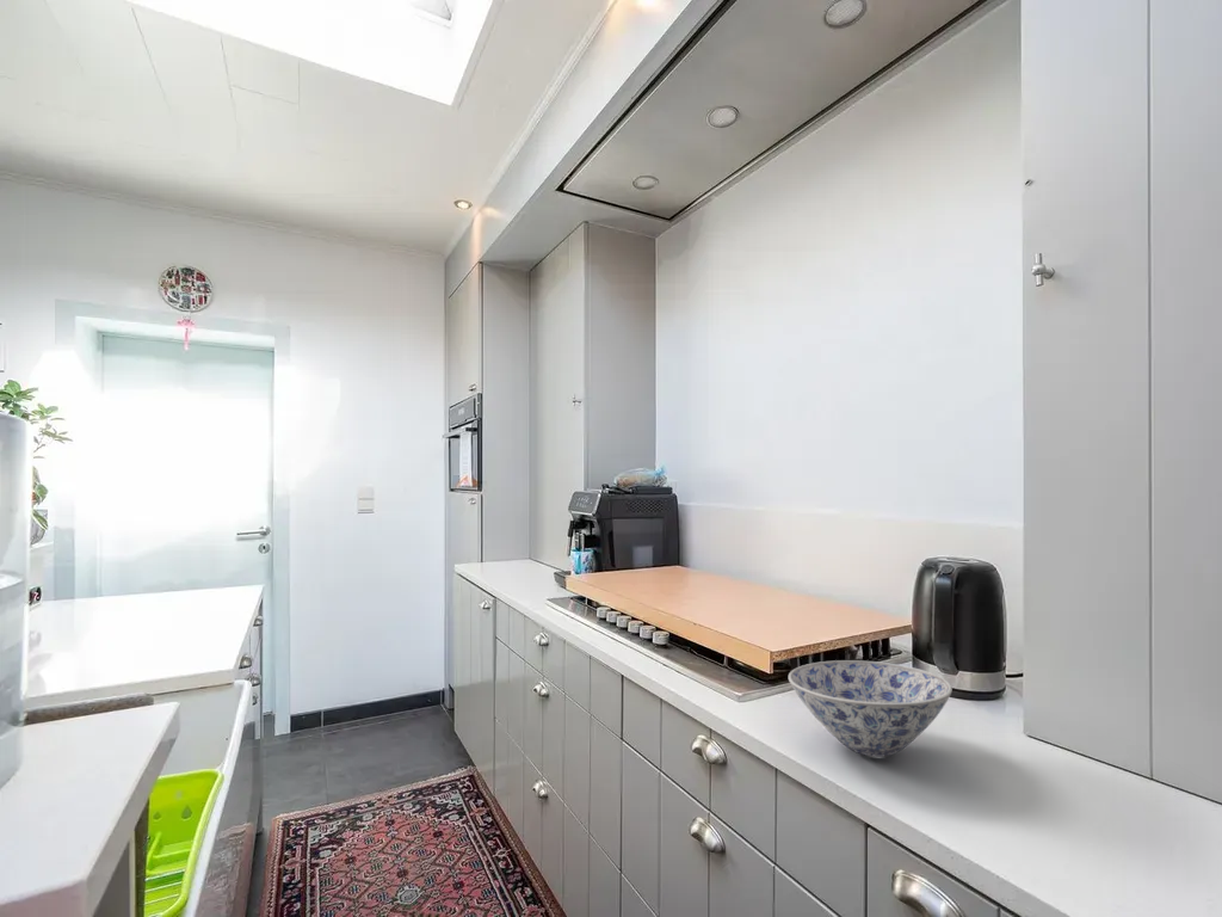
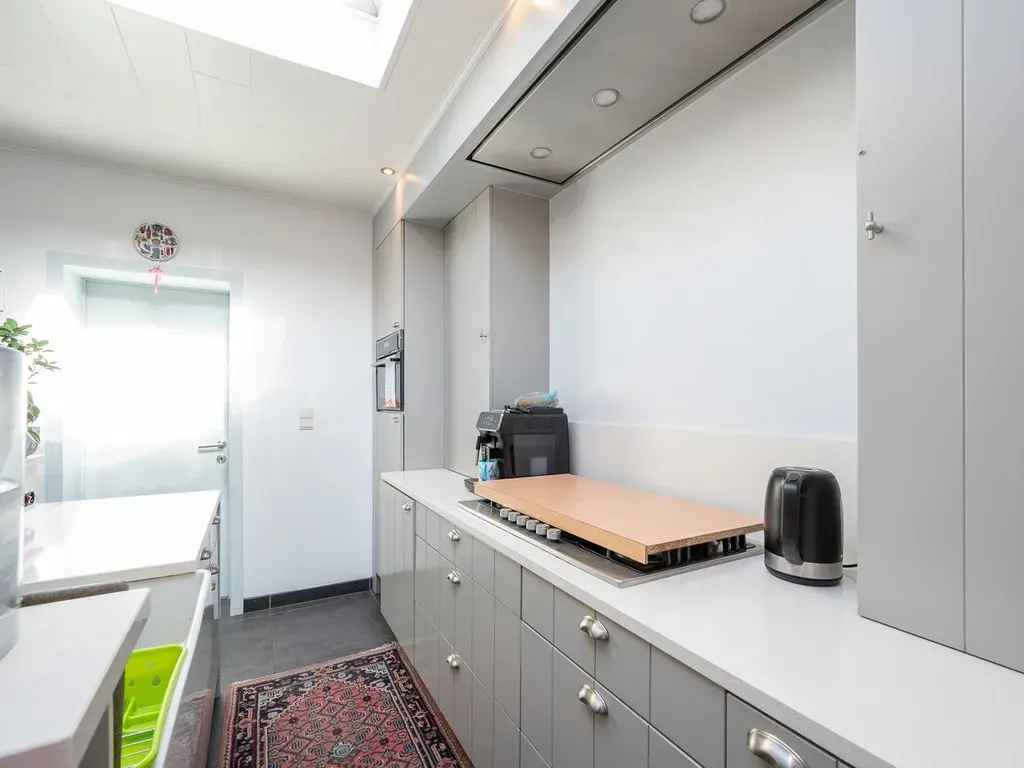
- bowl [788,659,953,758]
